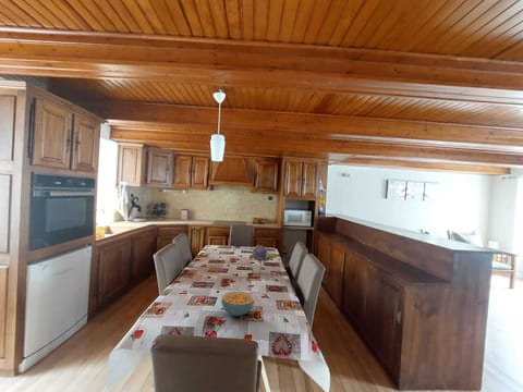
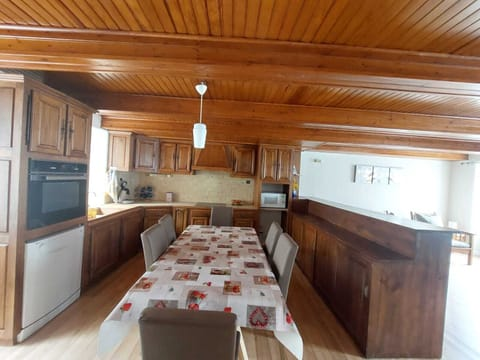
- cereal bowl [220,290,256,317]
- flower [248,244,280,273]
